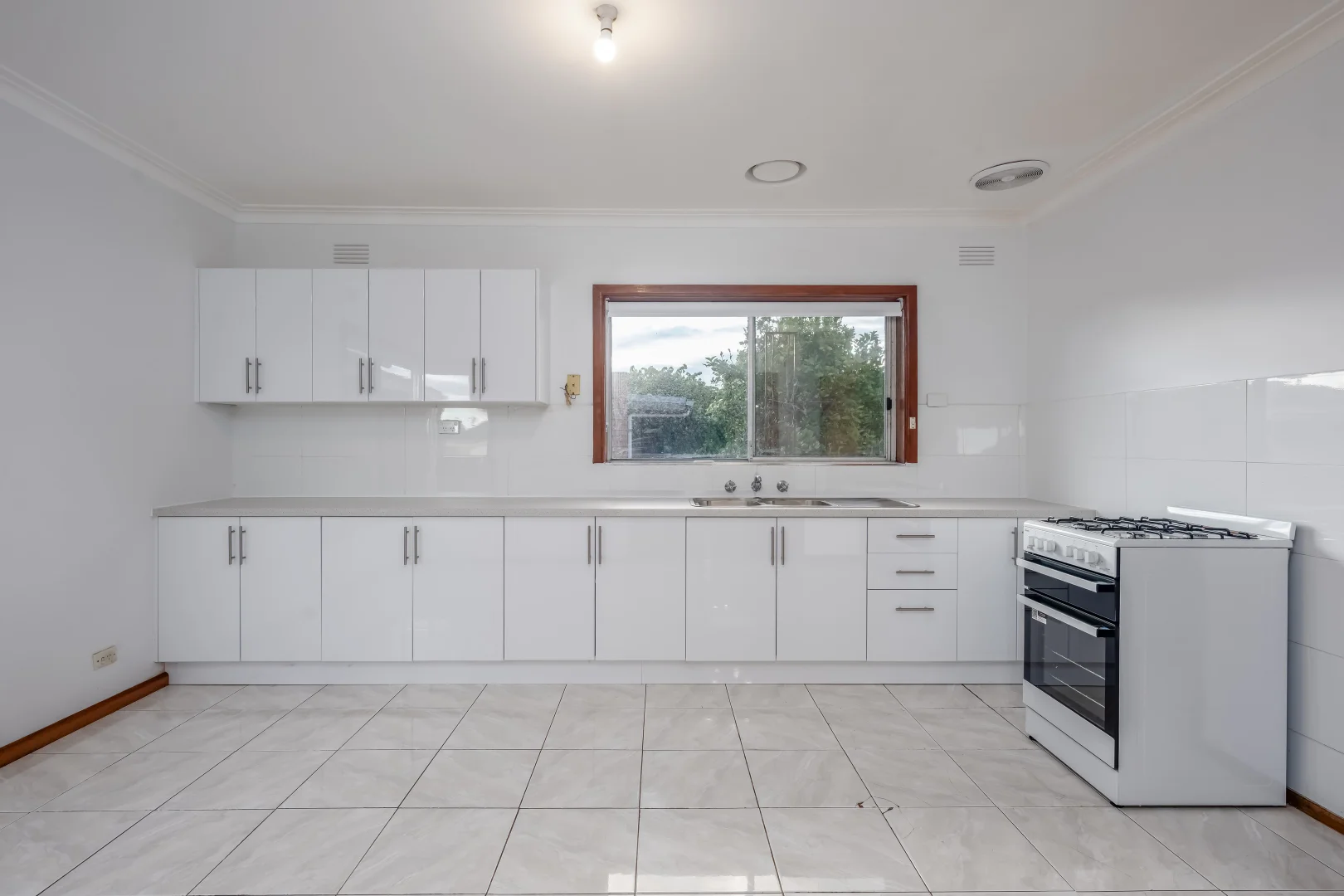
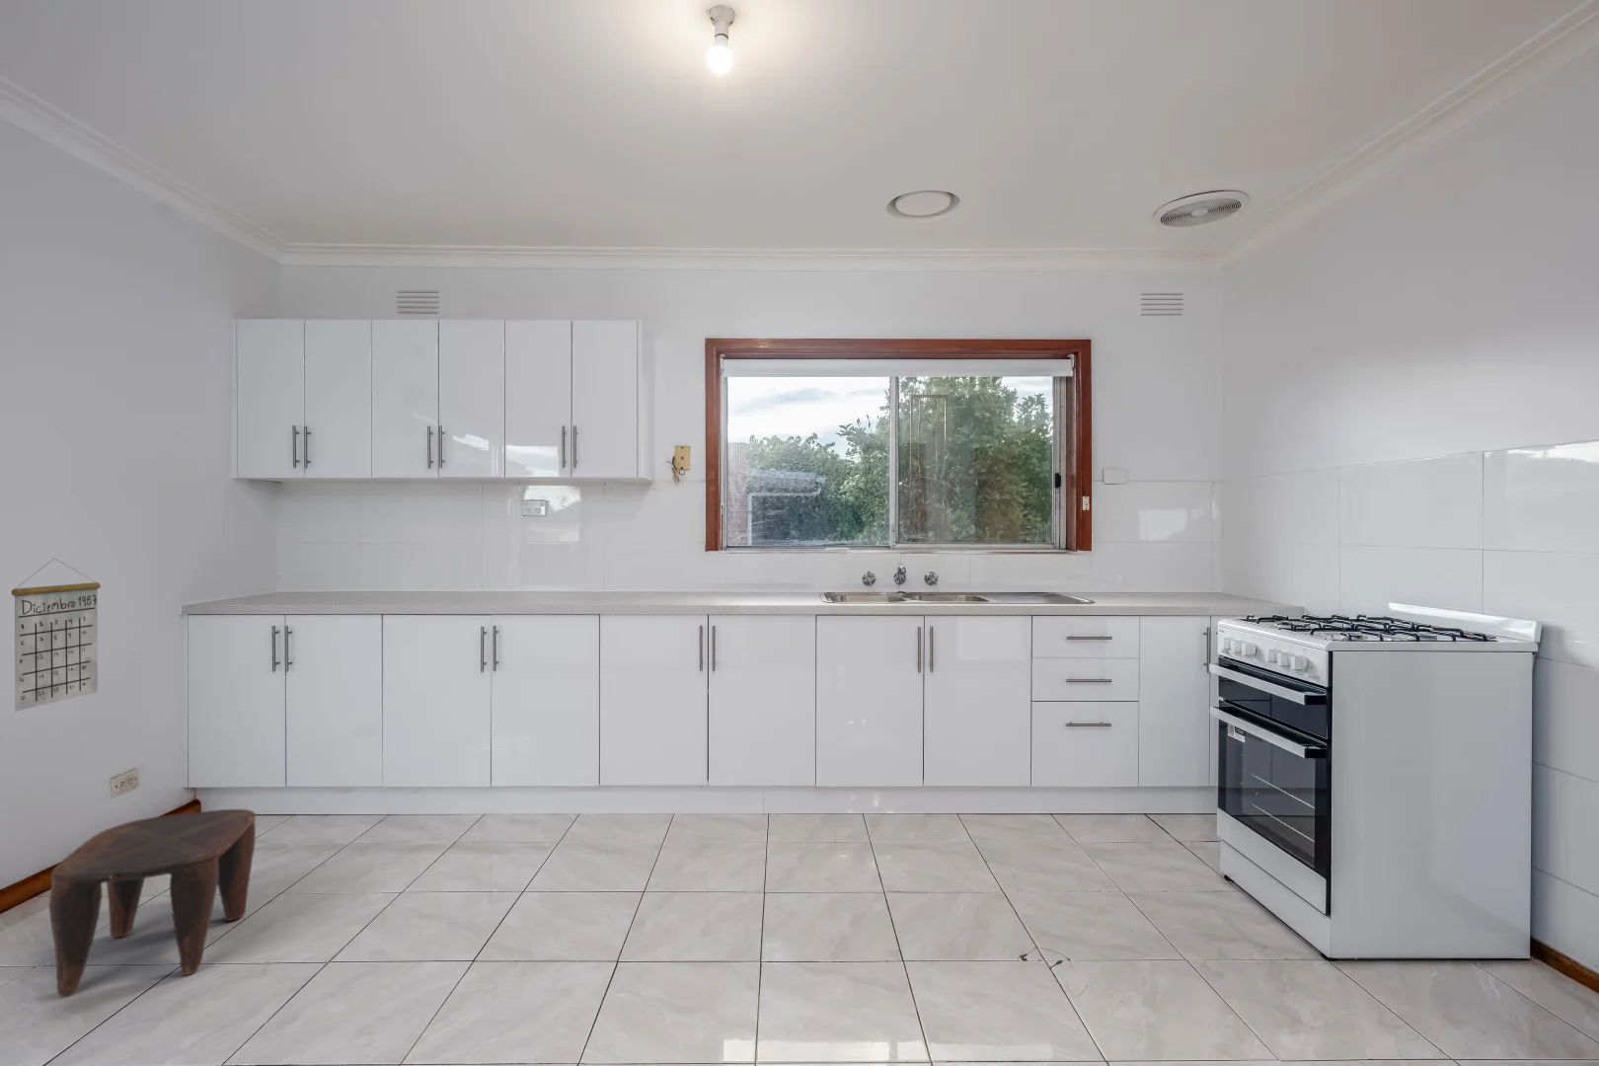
+ stool [49,808,257,997]
+ calendar [11,558,101,713]
